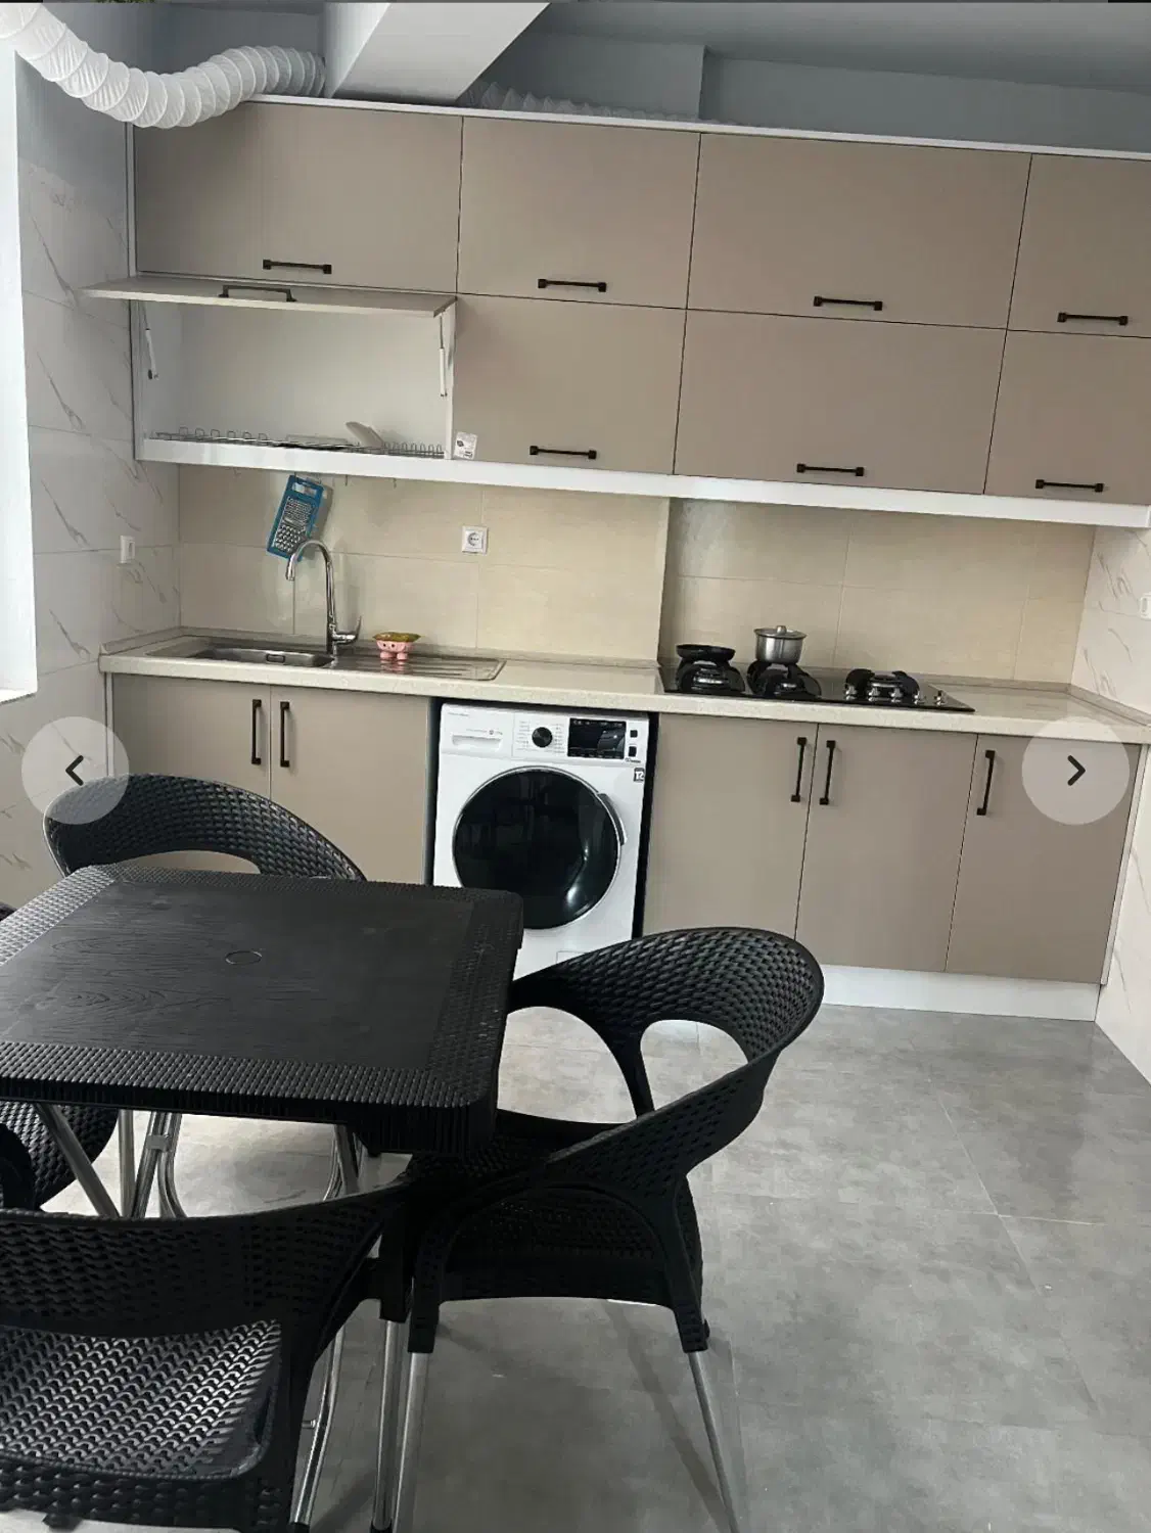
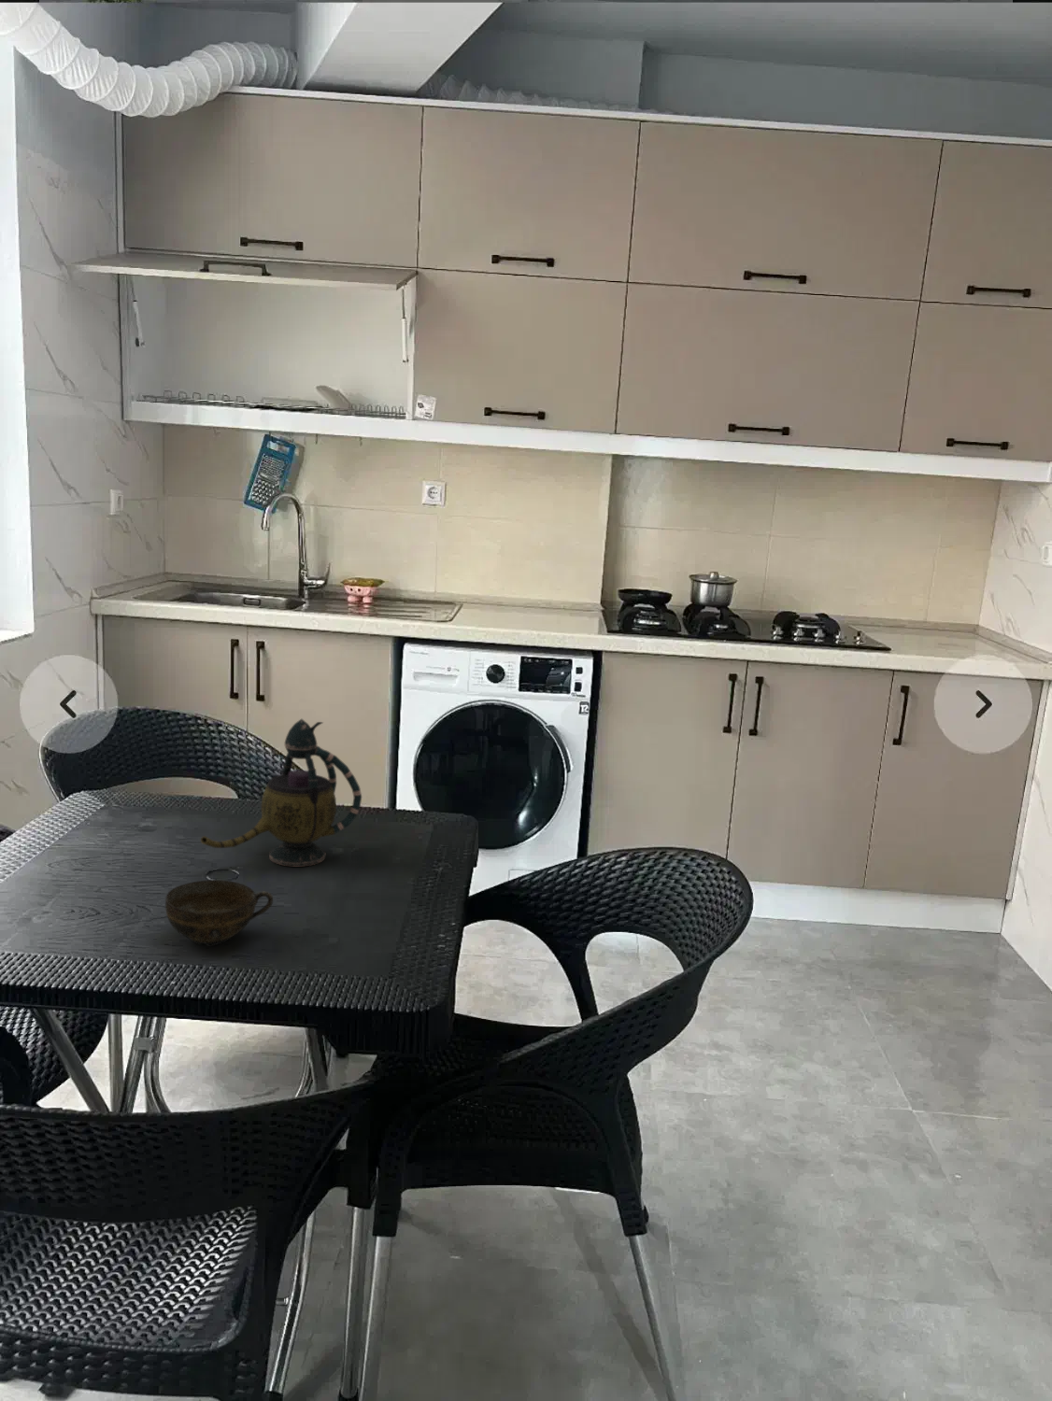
+ teapot [200,718,362,866]
+ cup [165,878,274,946]
